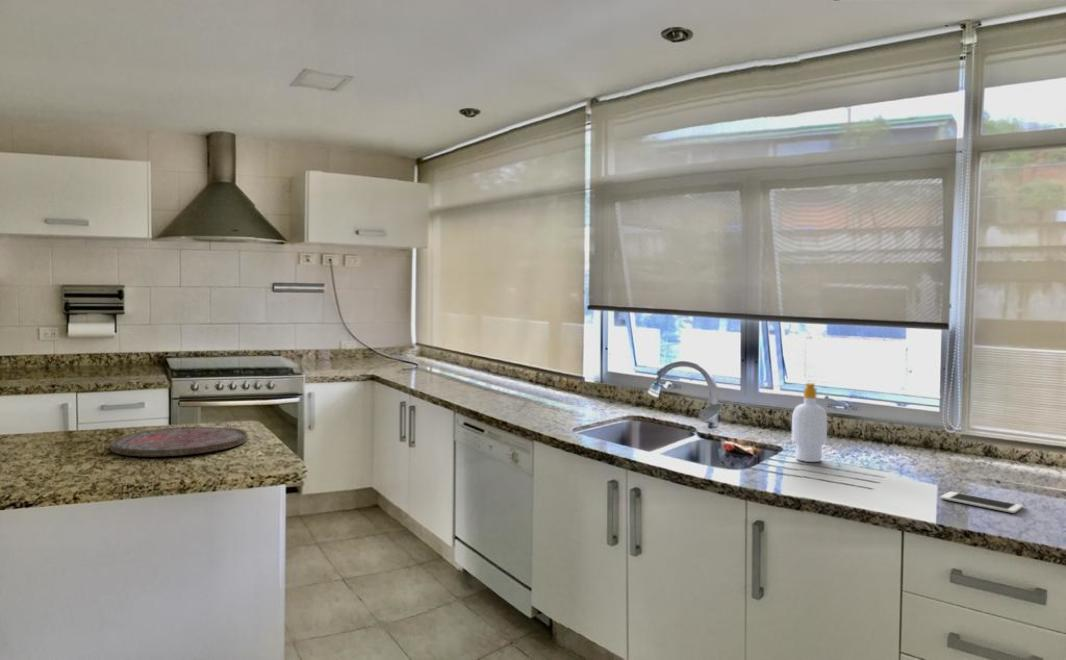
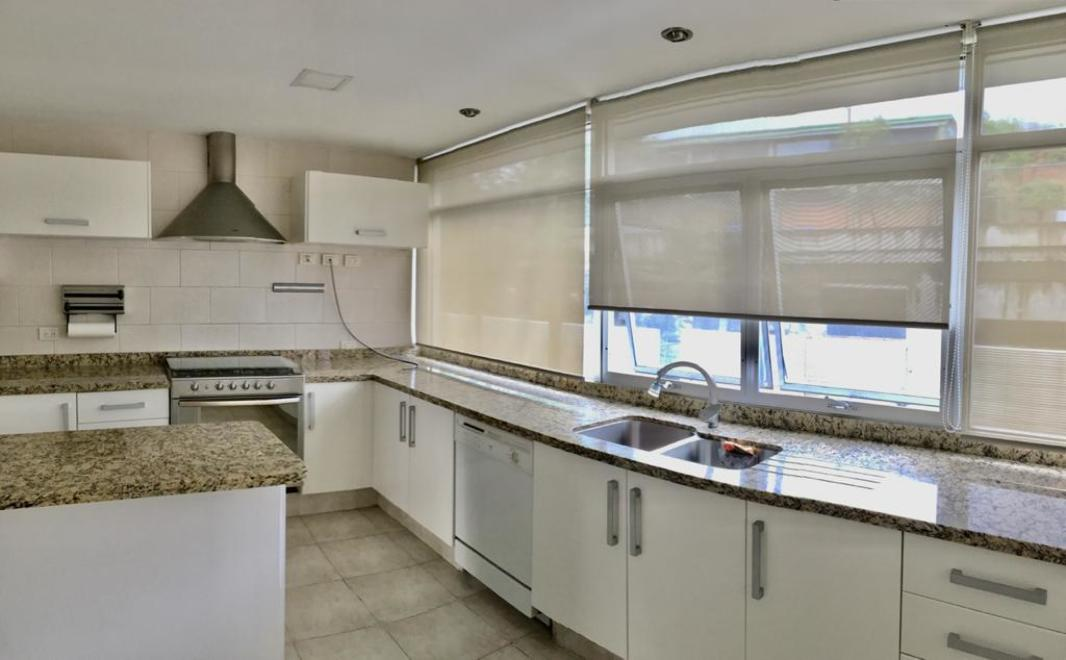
- soap bottle [791,382,828,463]
- cell phone [939,491,1024,514]
- cutting board [109,426,248,457]
